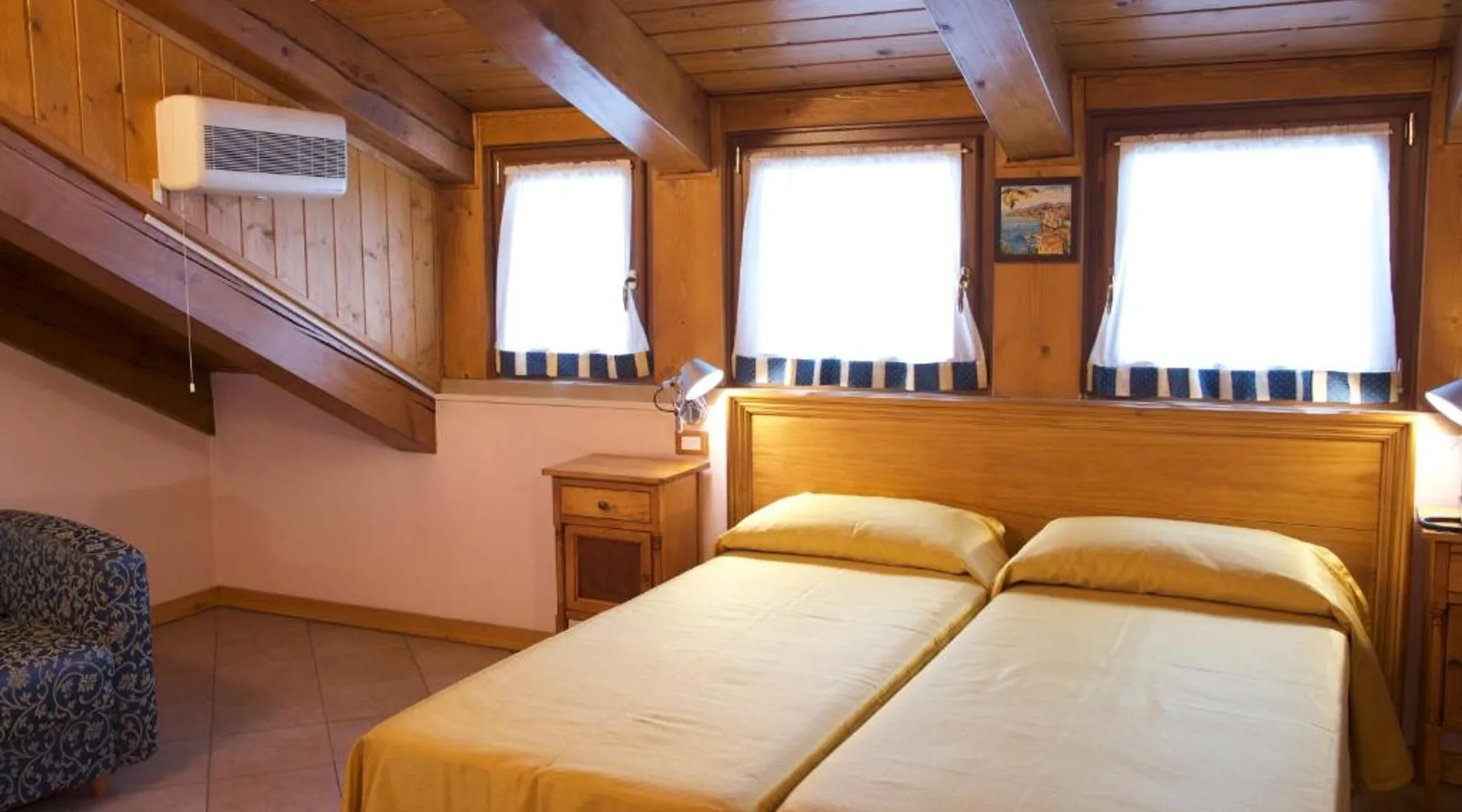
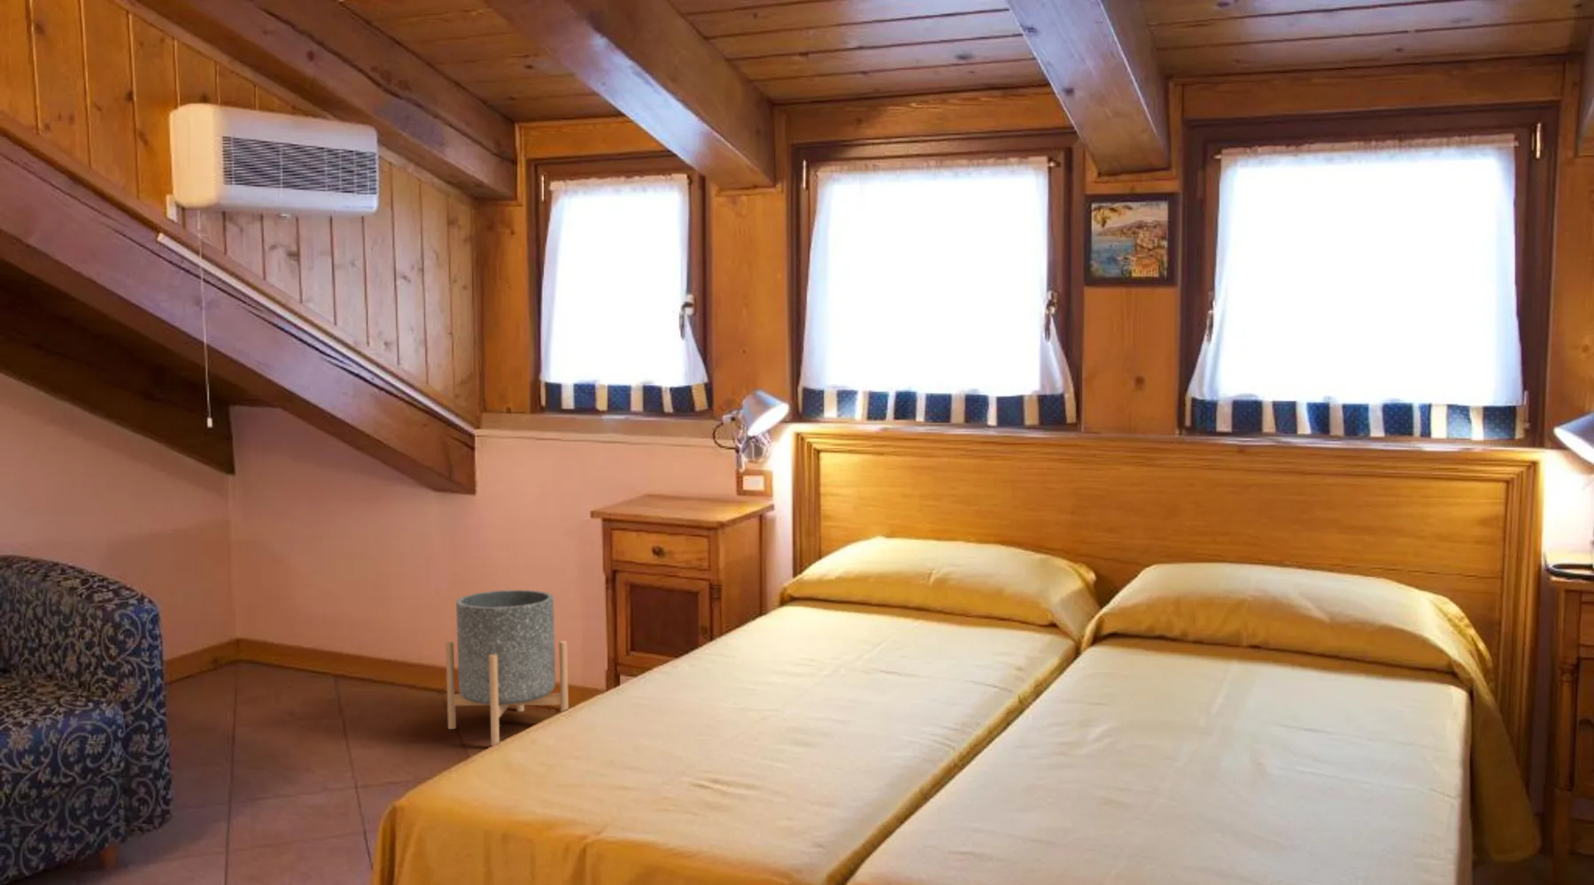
+ planter [445,590,569,747]
